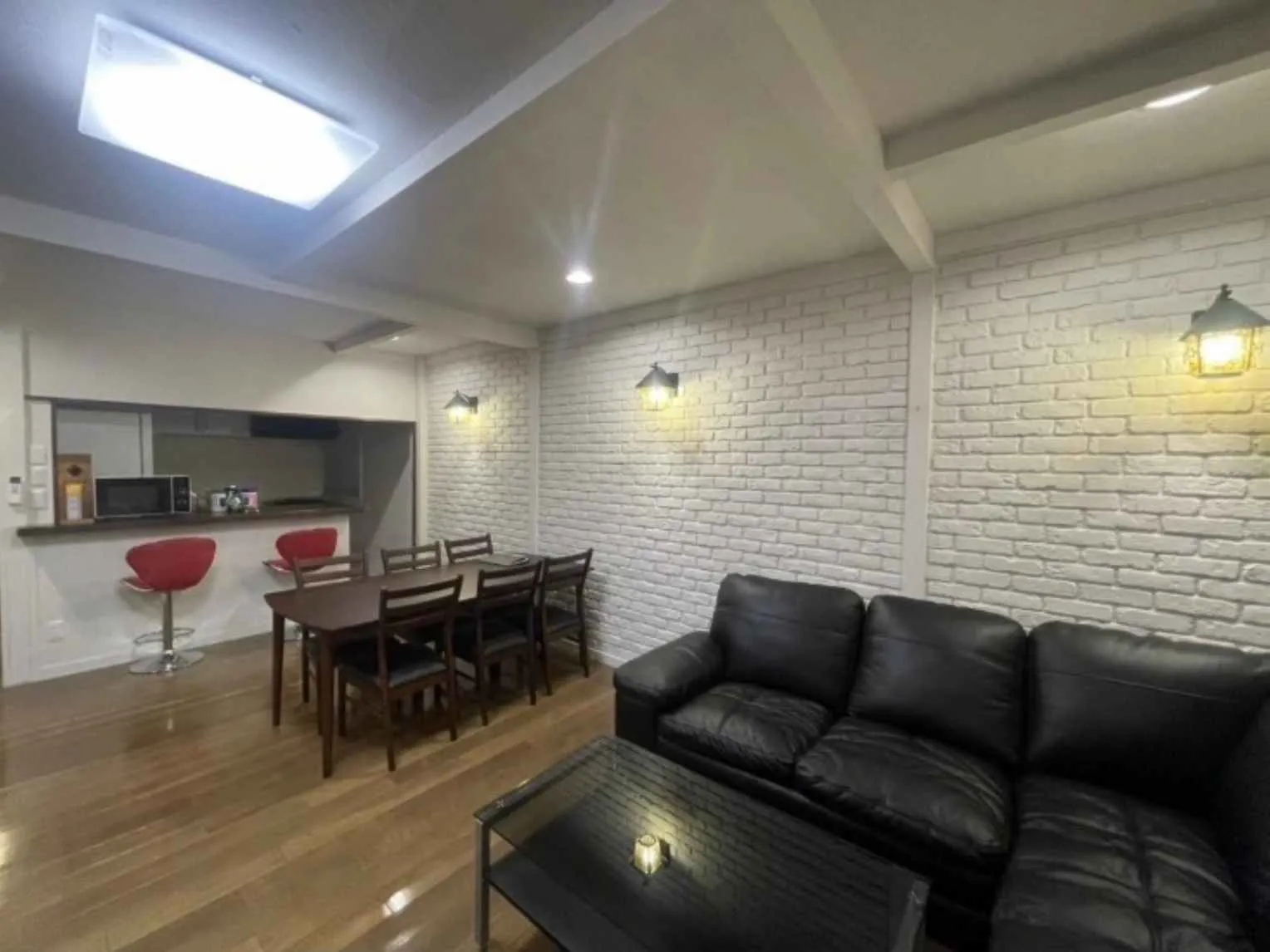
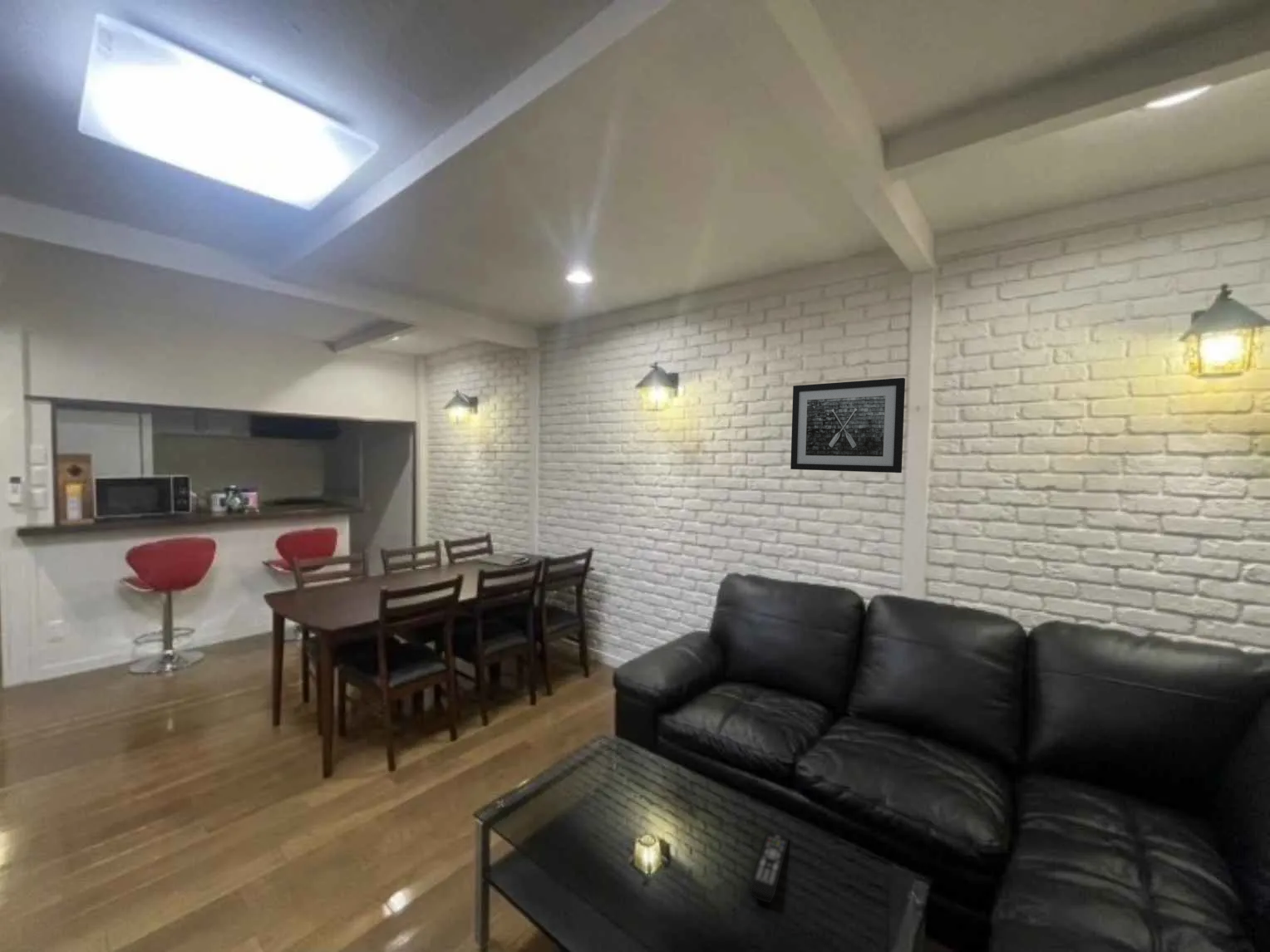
+ remote control [749,832,790,903]
+ wall art [790,377,906,474]
